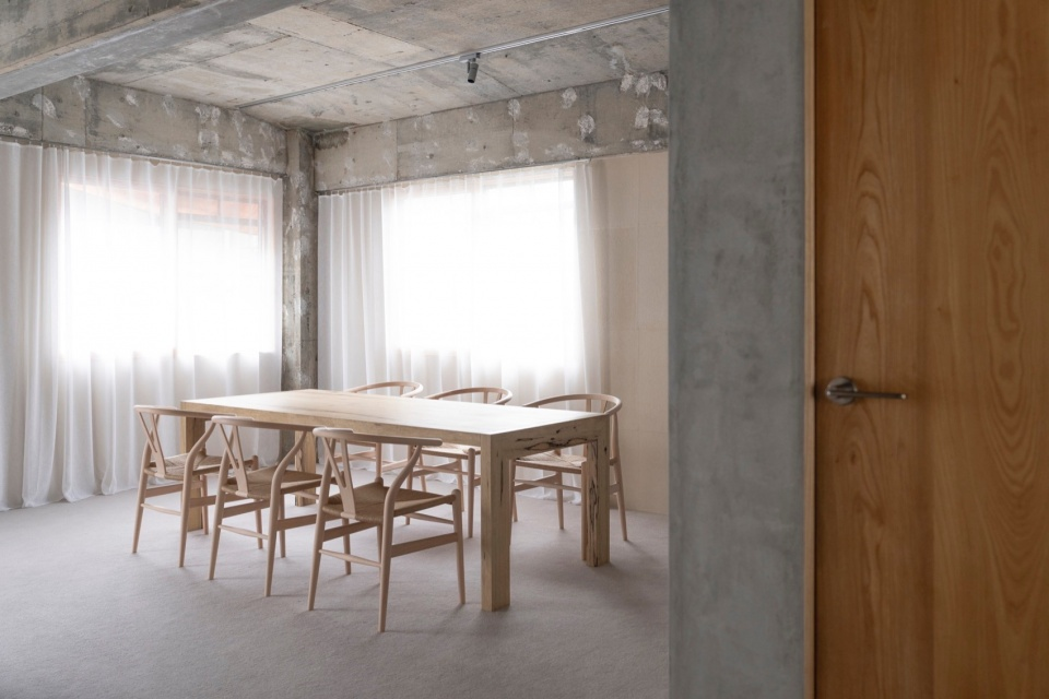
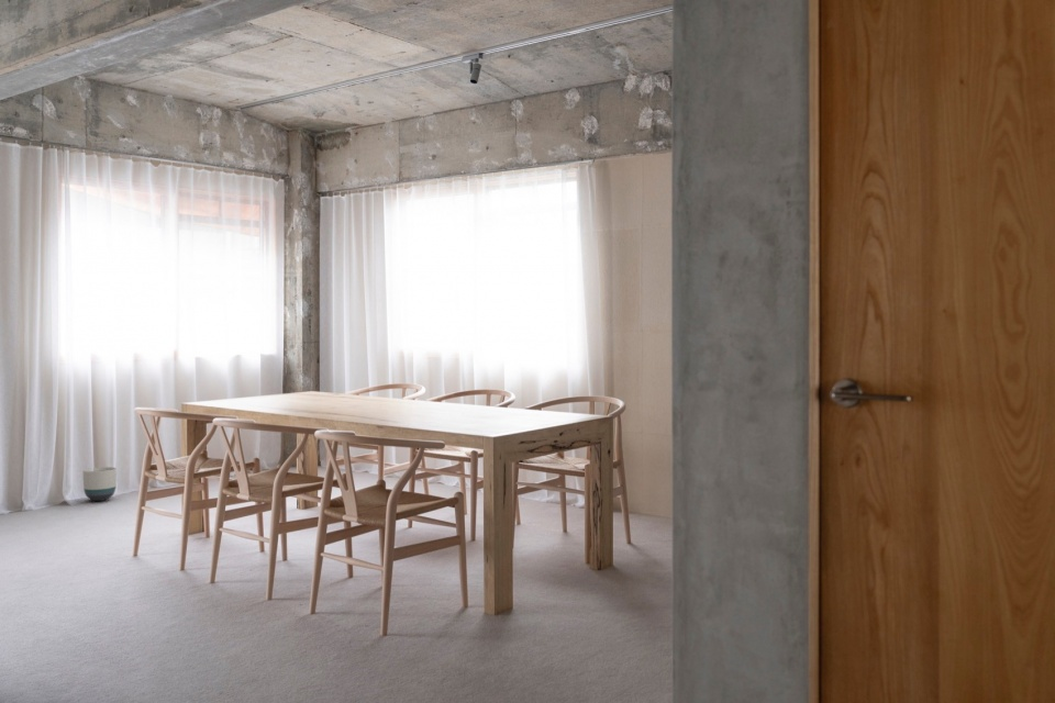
+ planter [82,466,118,502]
